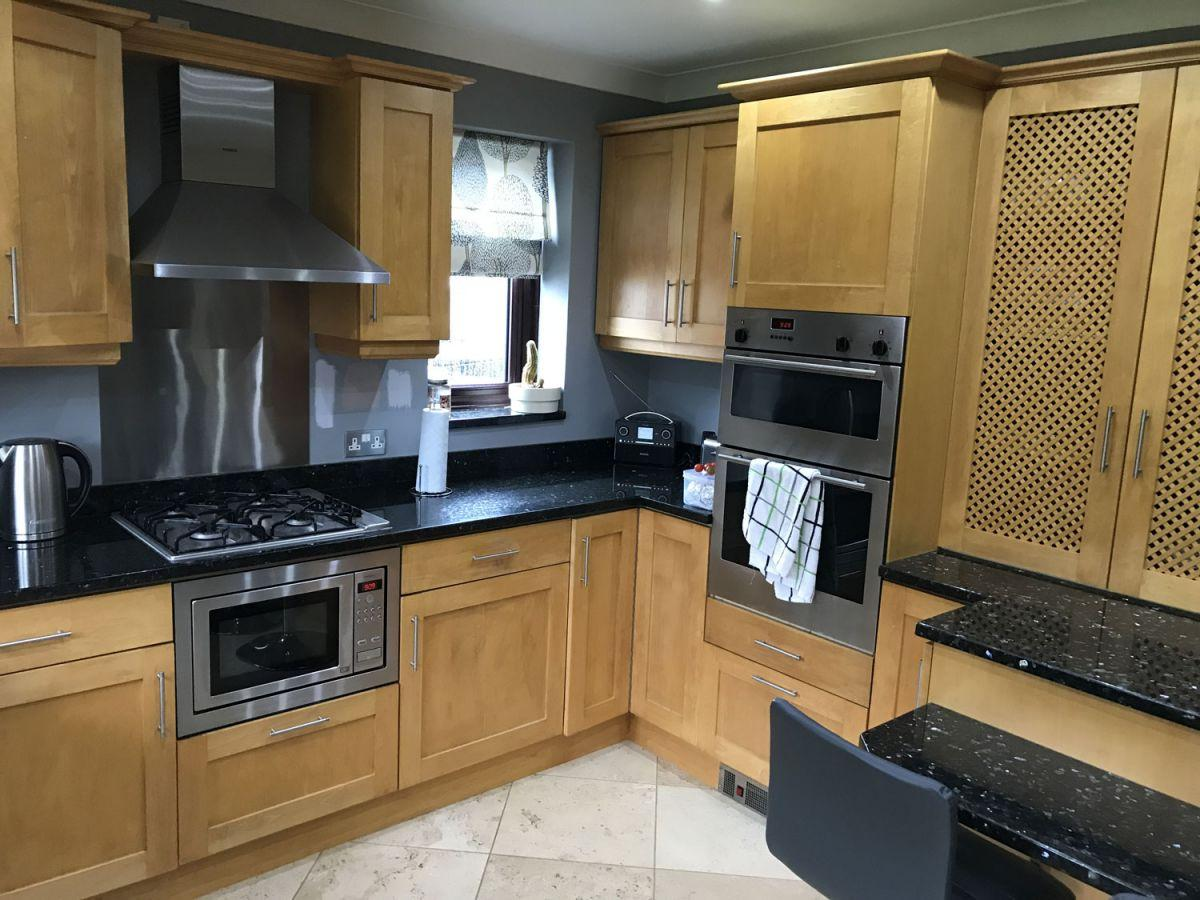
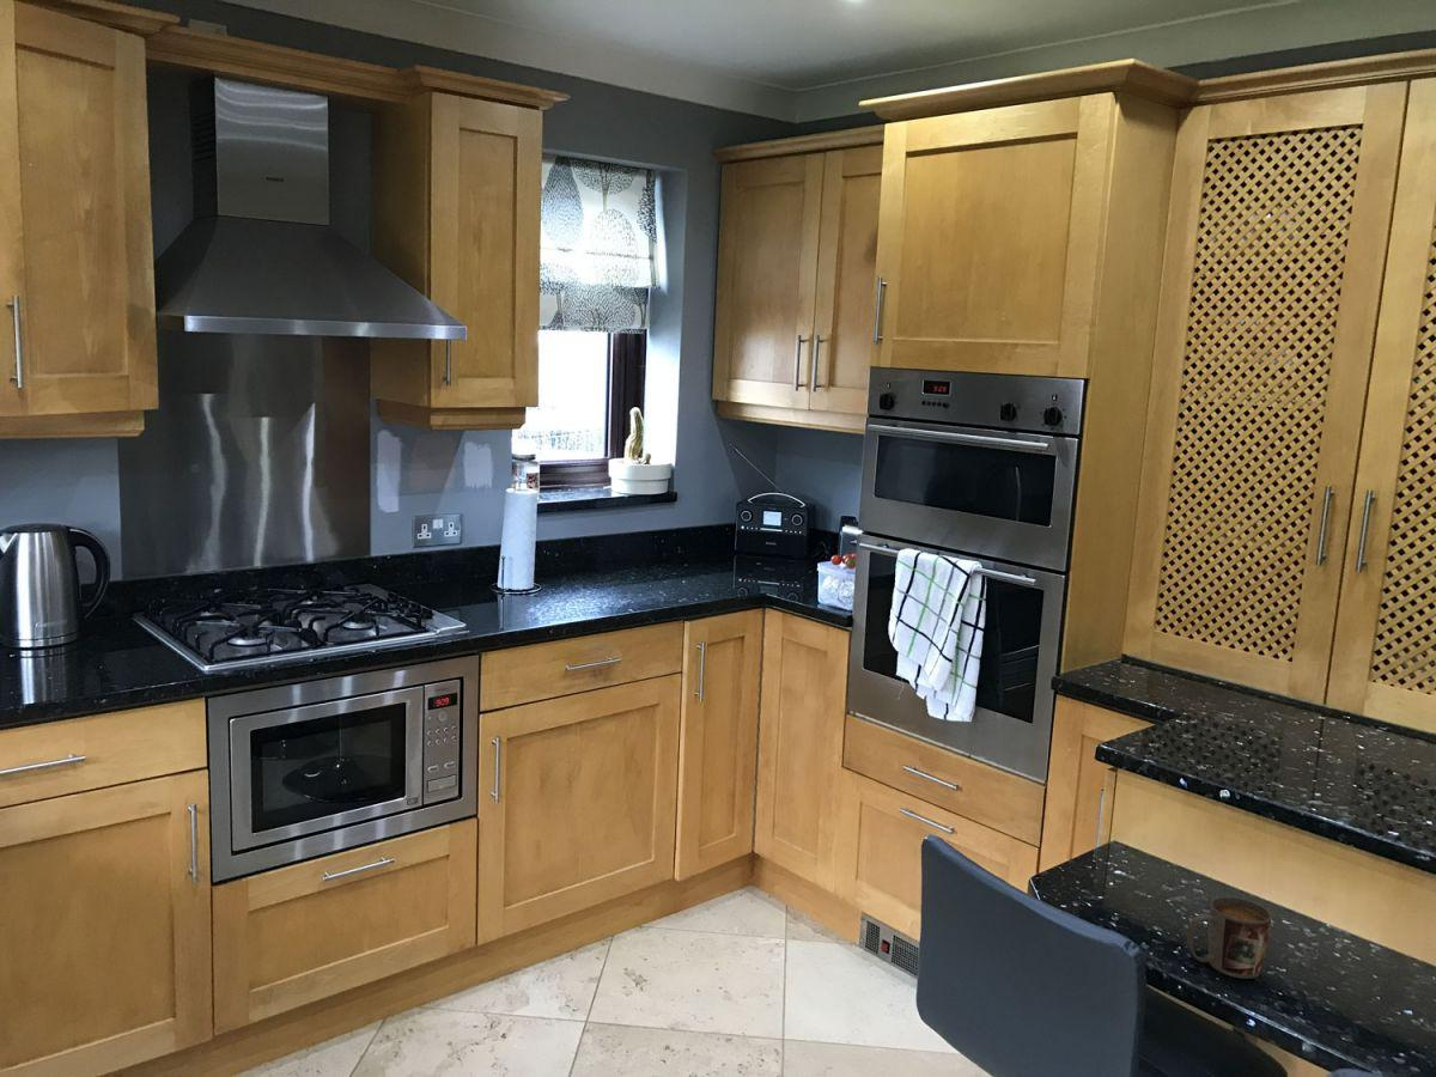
+ mug [1186,895,1272,980]
